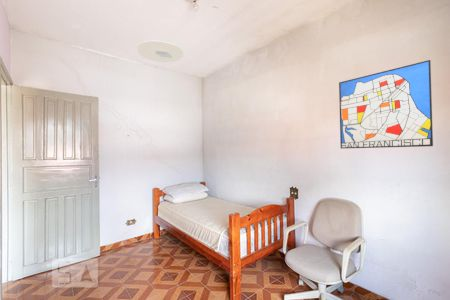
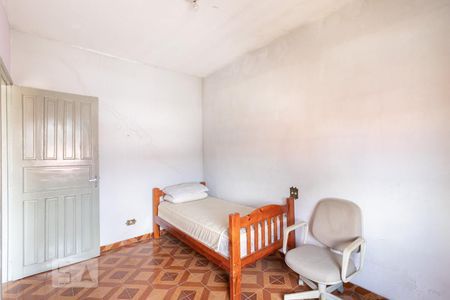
- wall art [338,59,434,149]
- ceiling light [135,40,185,63]
